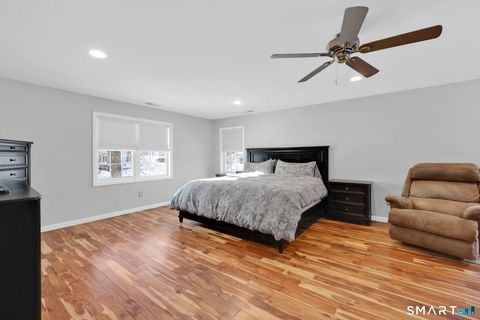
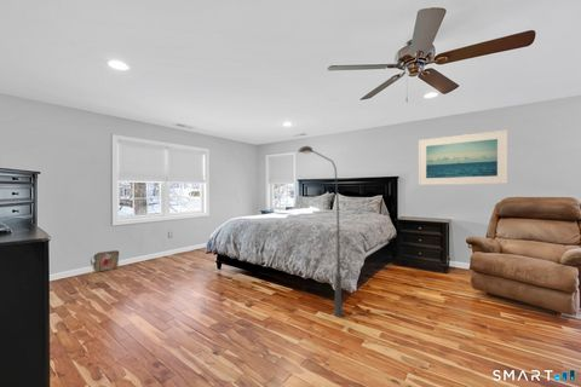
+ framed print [418,129,508,186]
+ floor lamp [298,145,344,318]
+ cardboard box [90,249,120,273]
